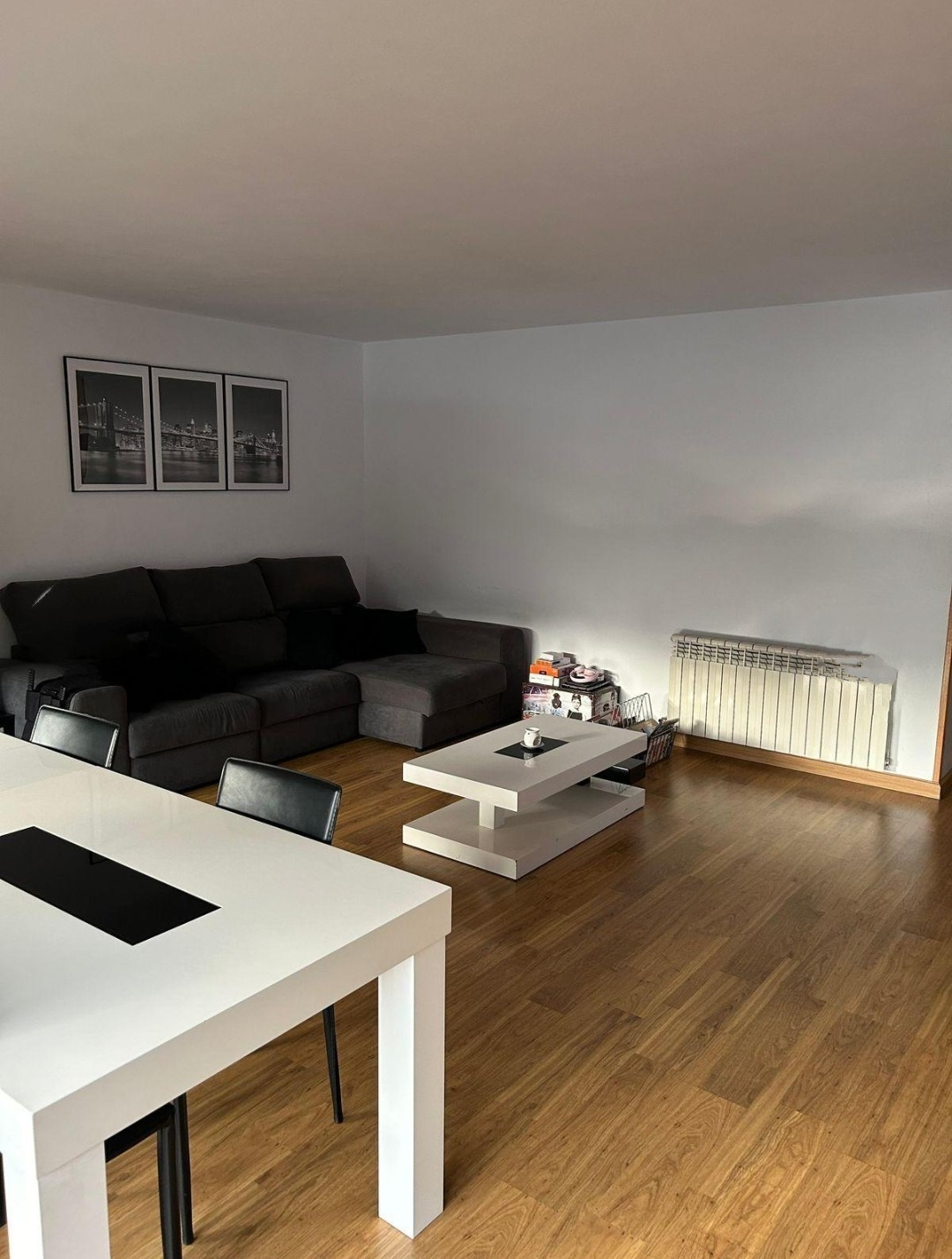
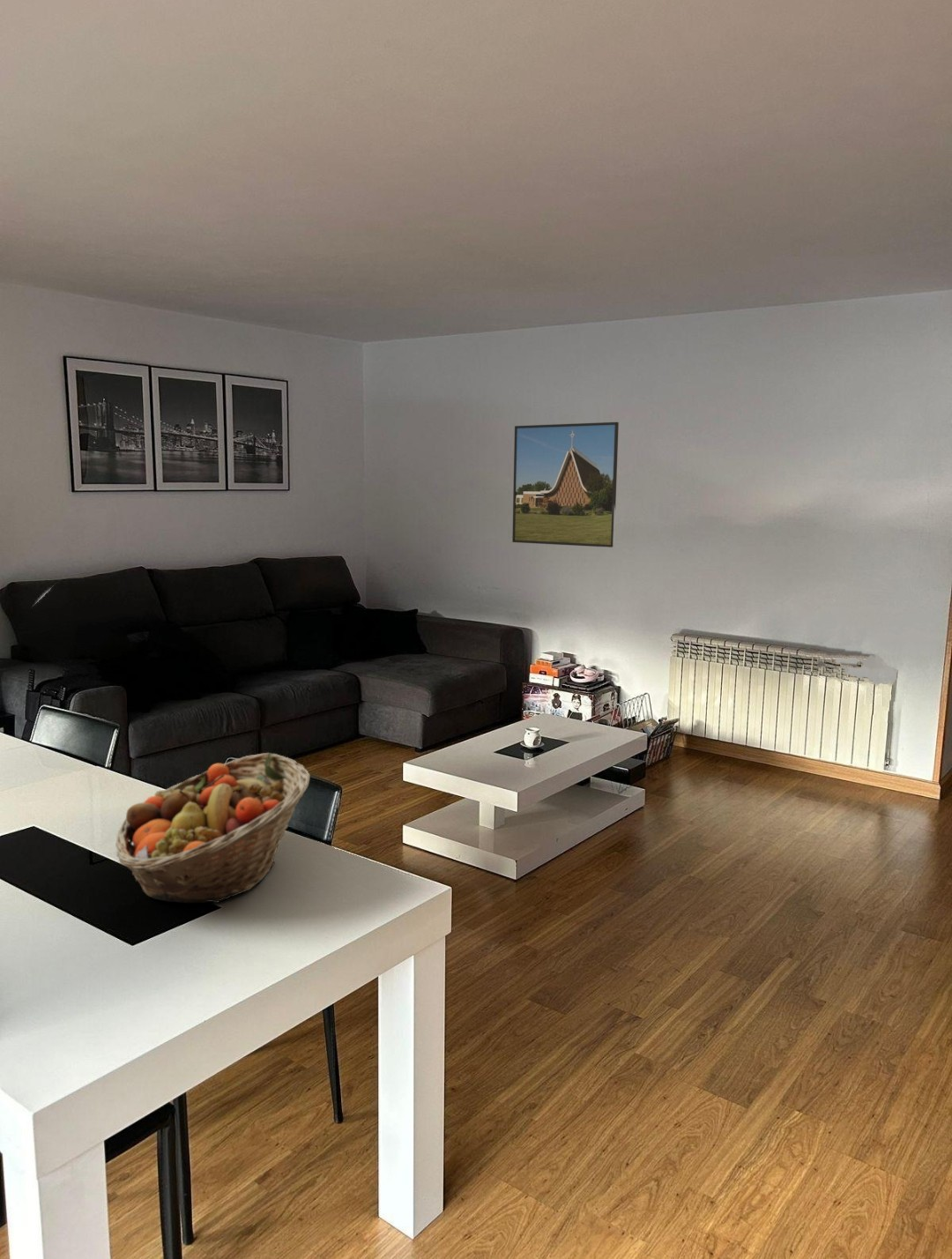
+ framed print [511,421,620,548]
+ fruit basket [115,752,311,904]
